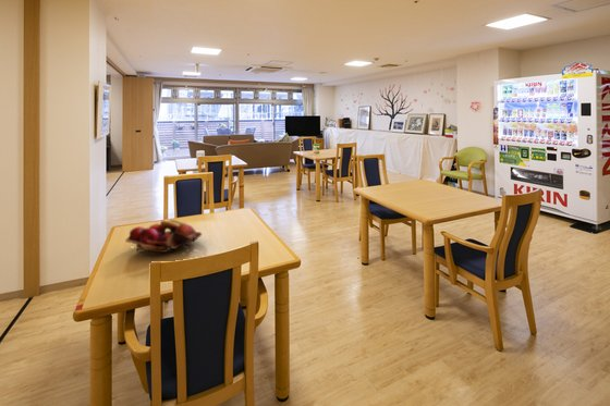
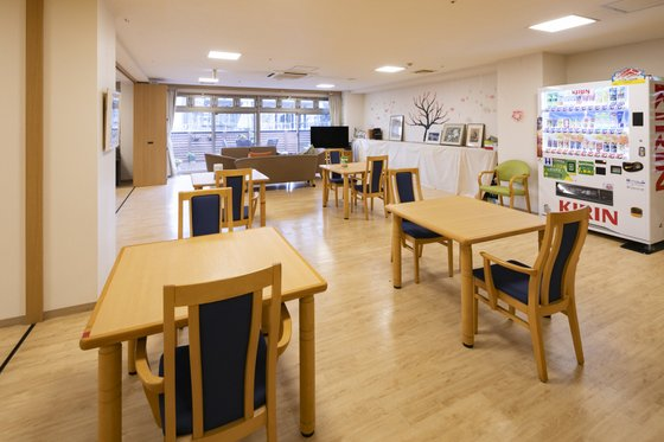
- fruit basket [124,219,203,254]
